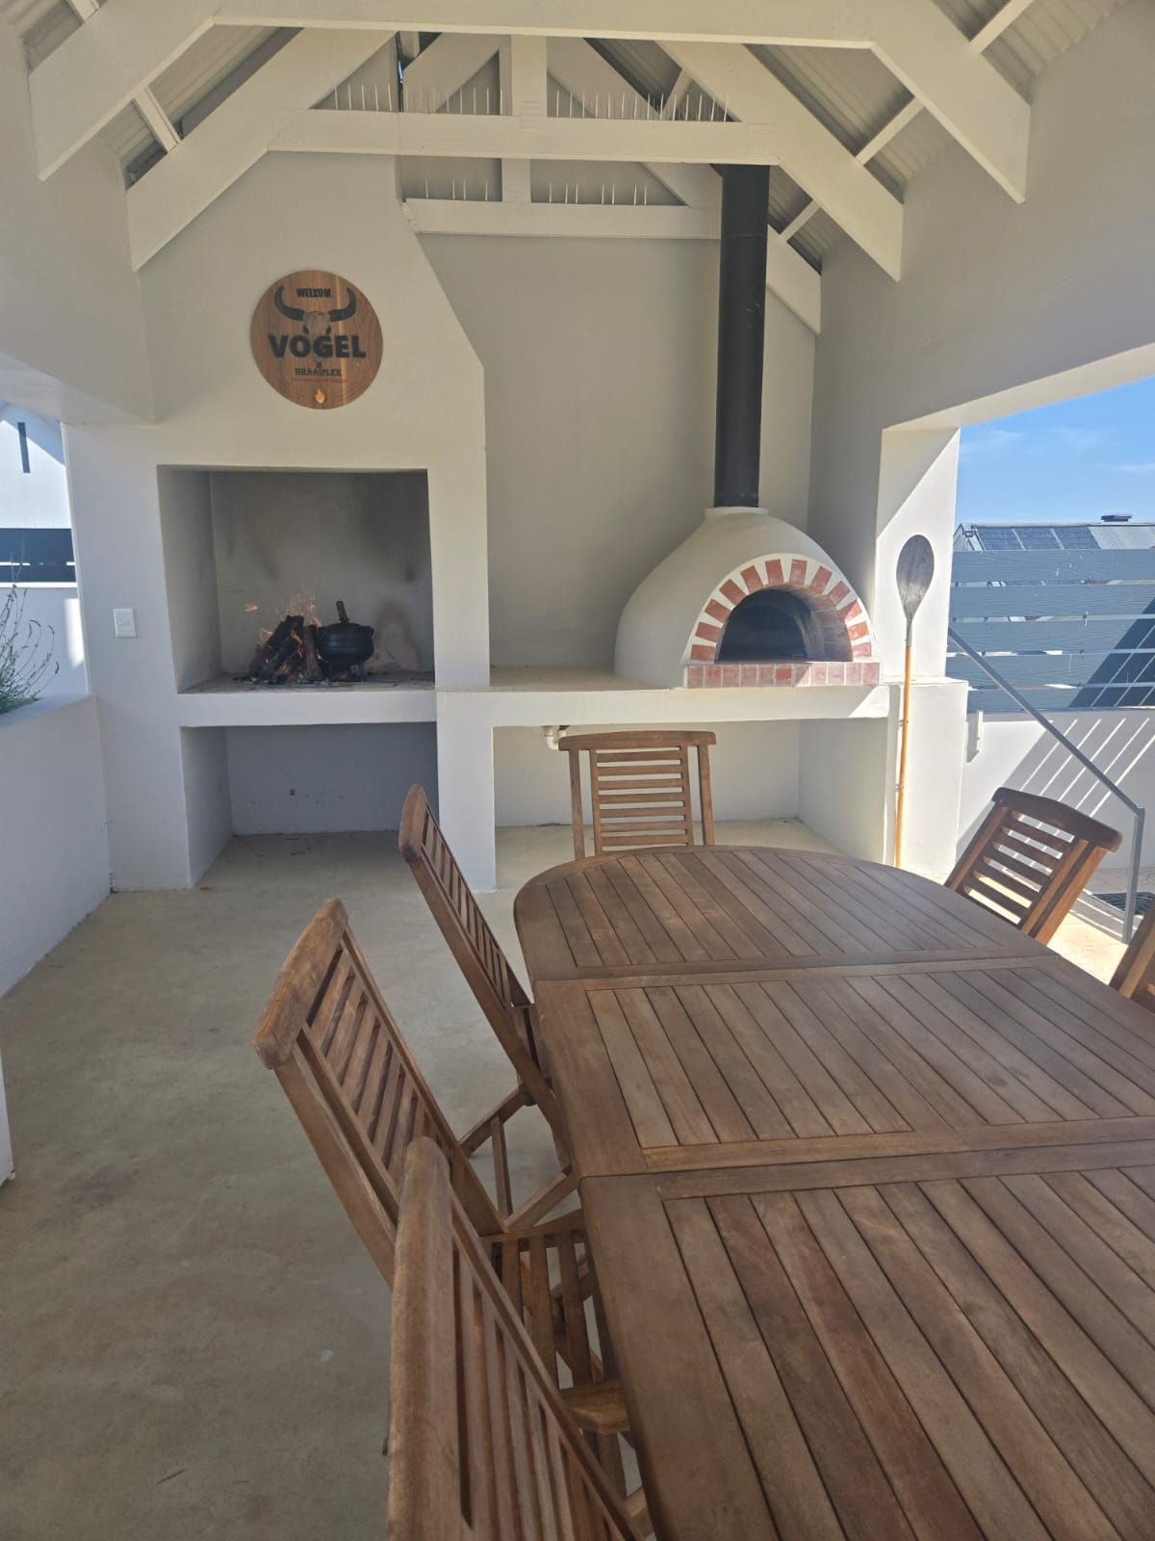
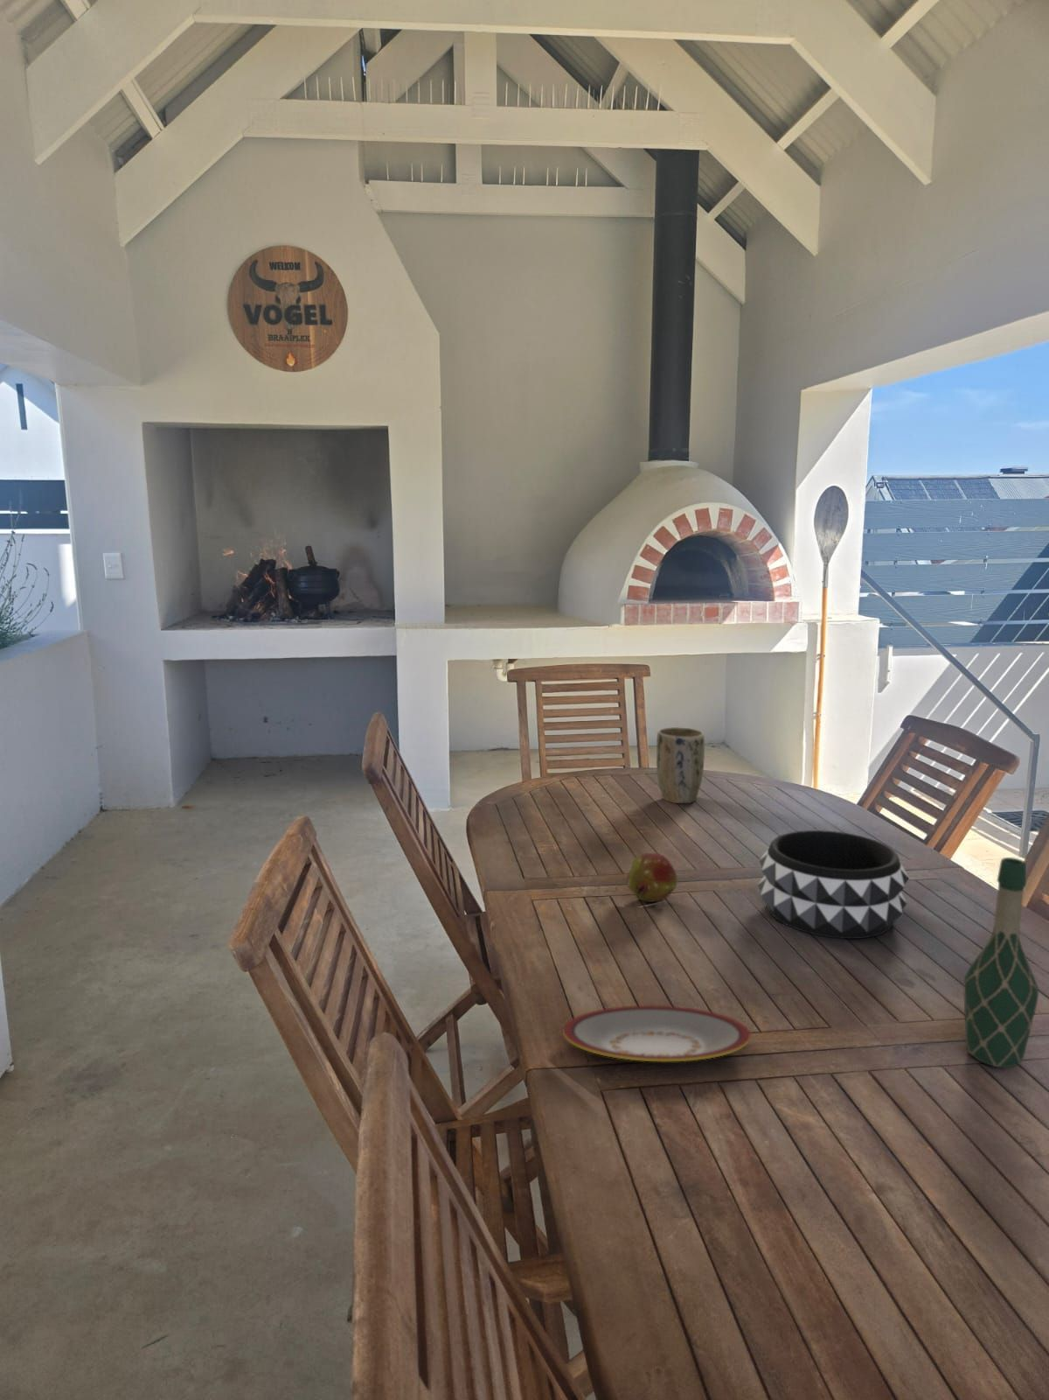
+ decorative bowl [757,829,910,939]
+ fruit [626,852,679,903]
+ plate [562,1004,751,1063]
+ plant pot [656,726,705,804]
+ wine bottle [962,857,1039,1068]
